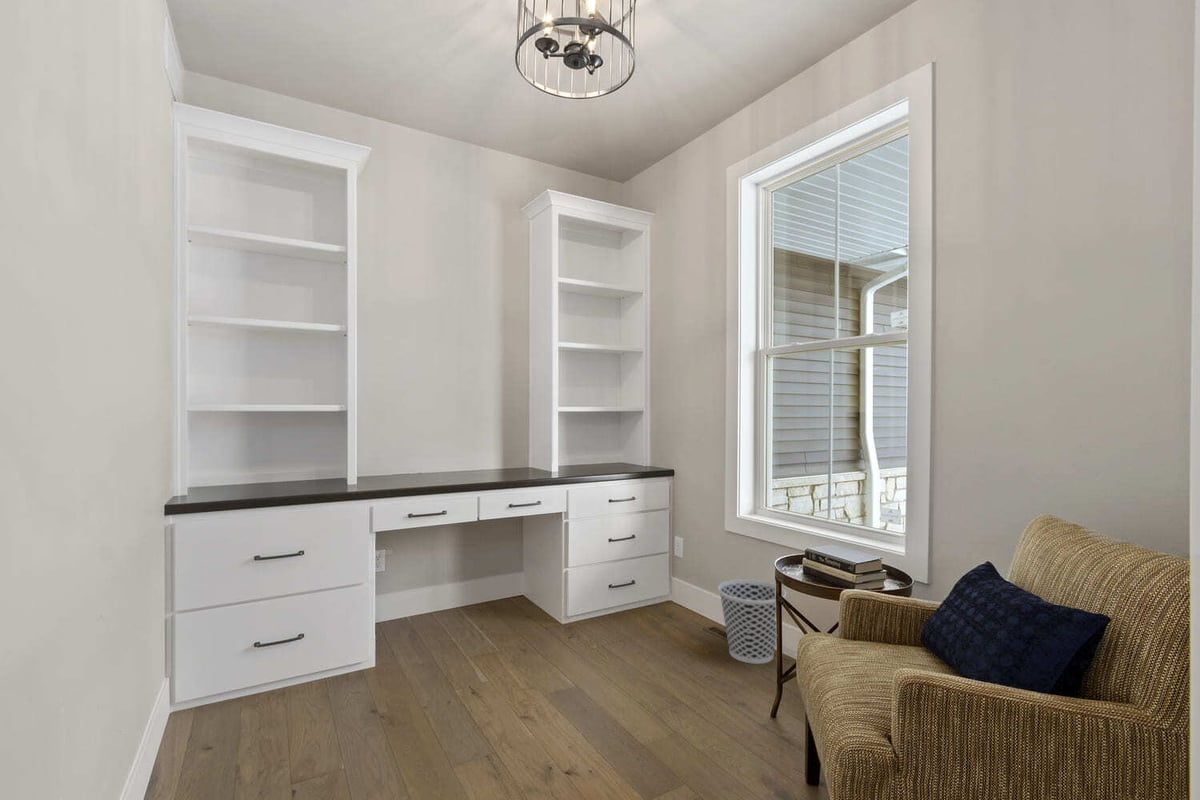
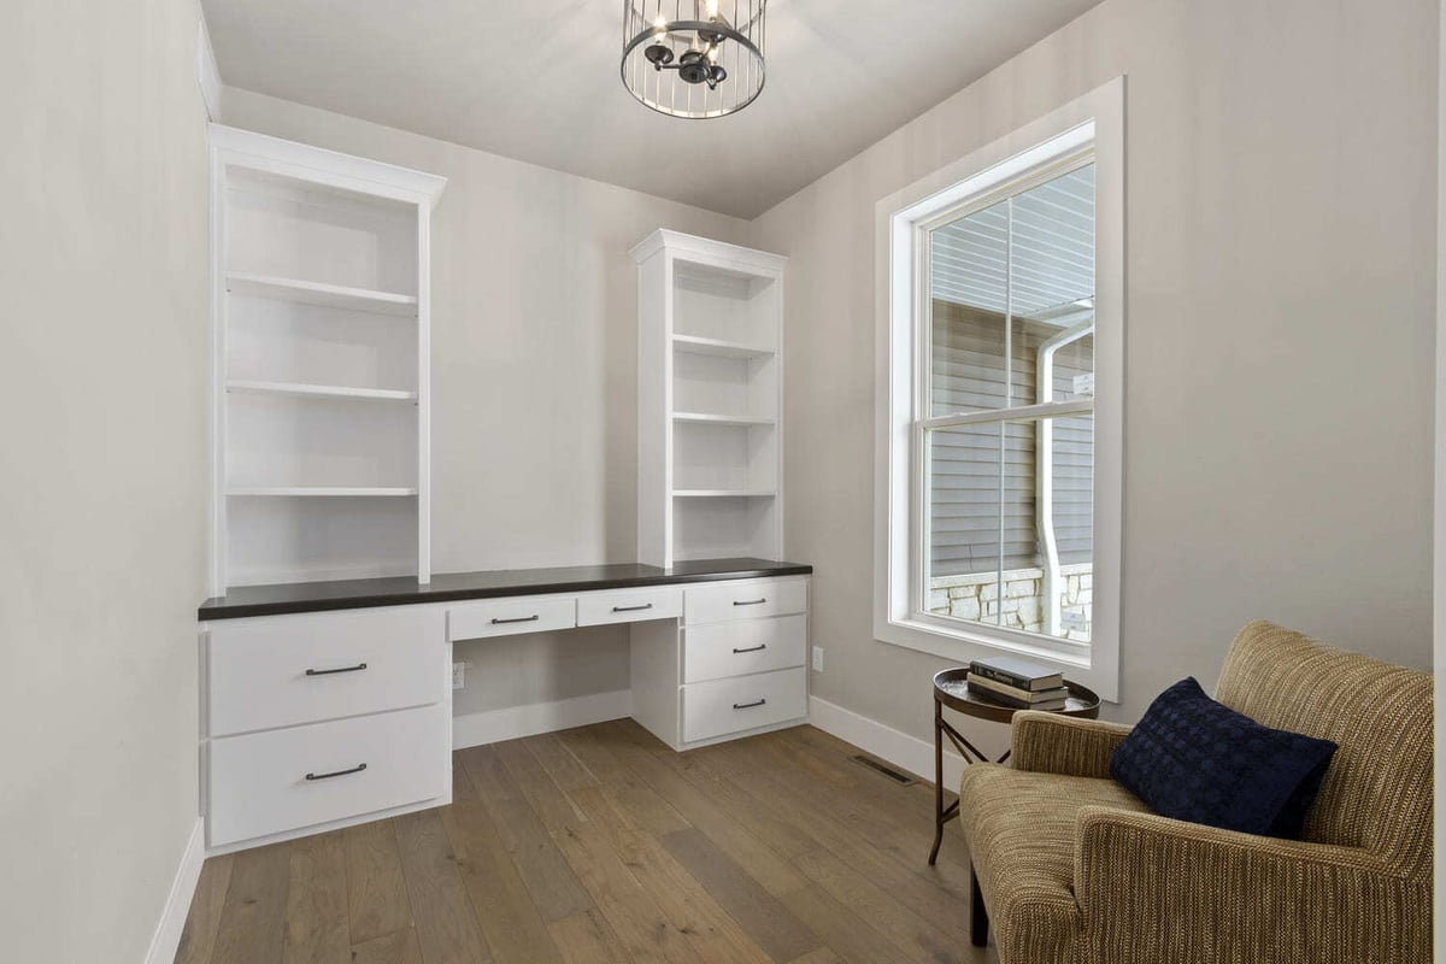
- wastebasket [717,578,787,665]
